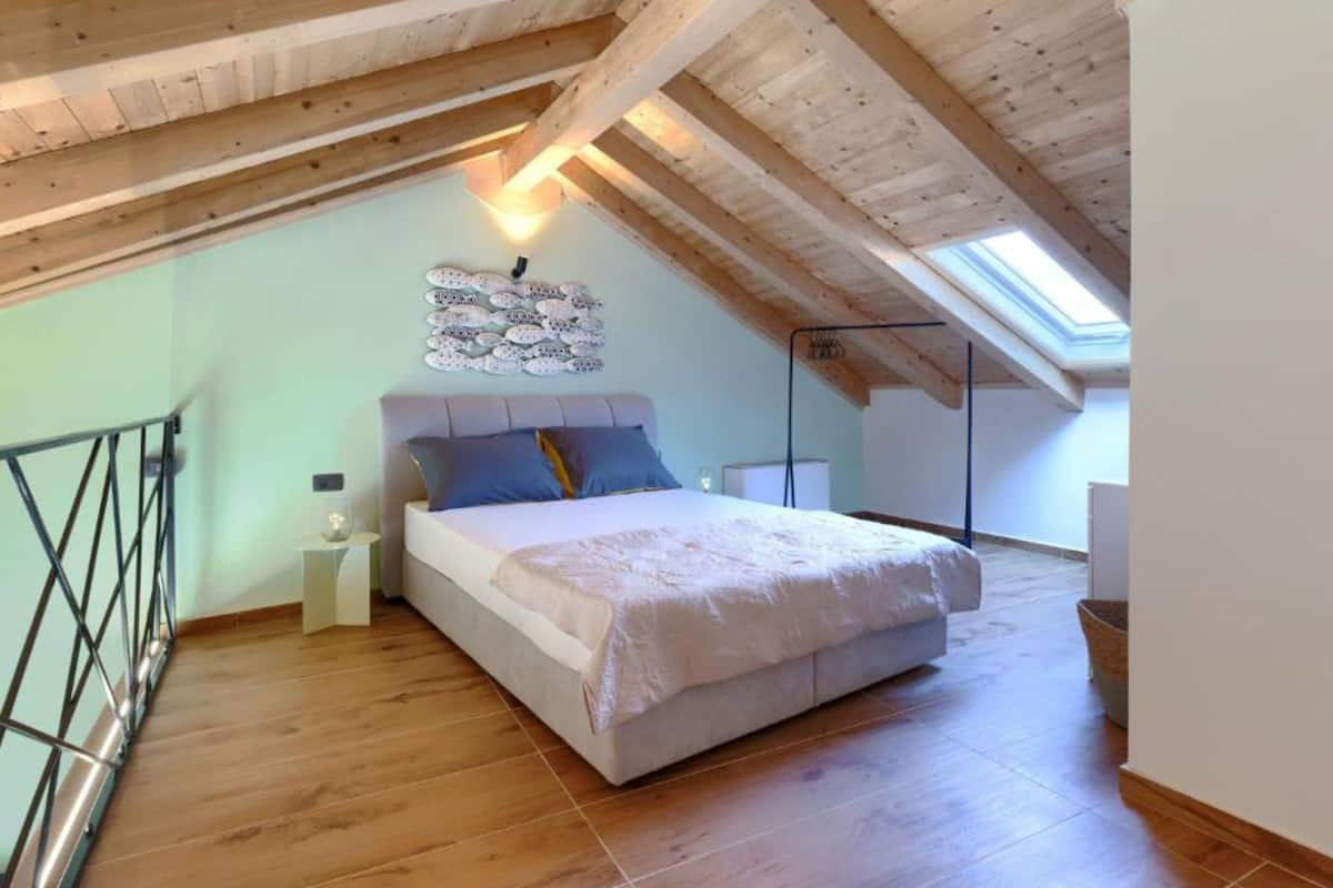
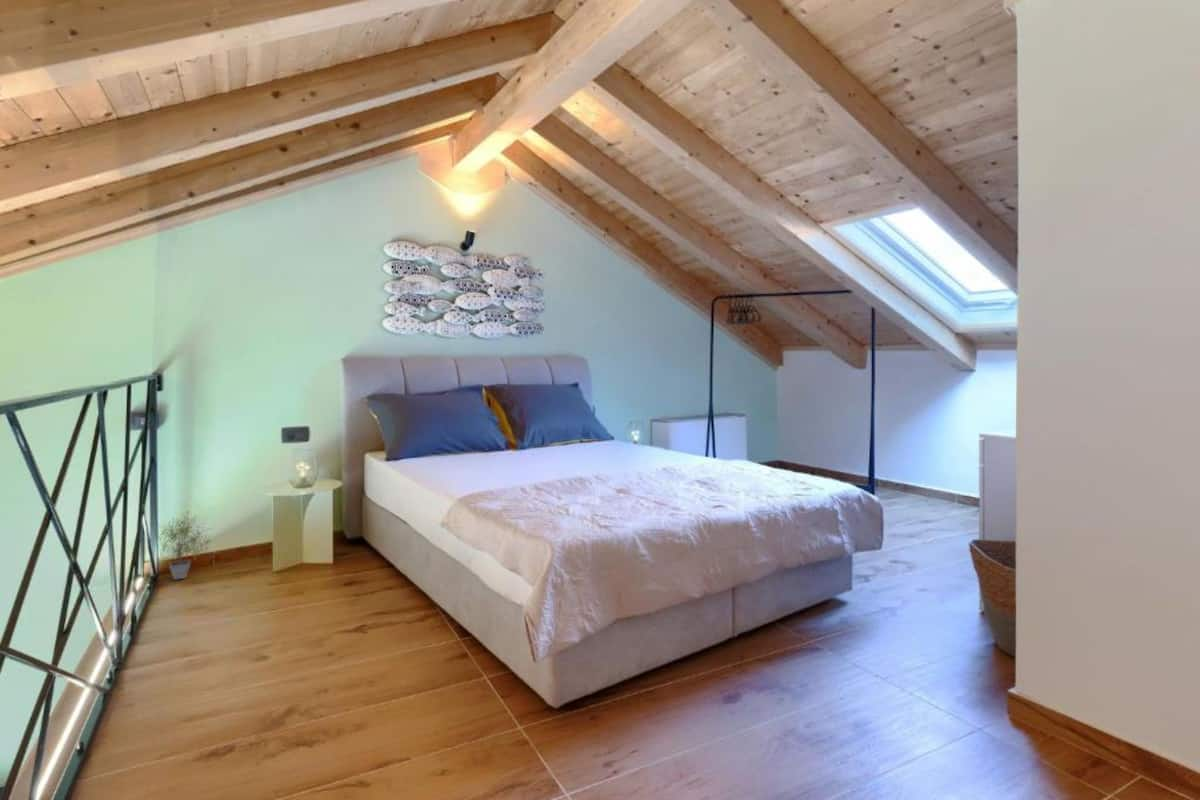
+ potted plant [153,510,214,581]
